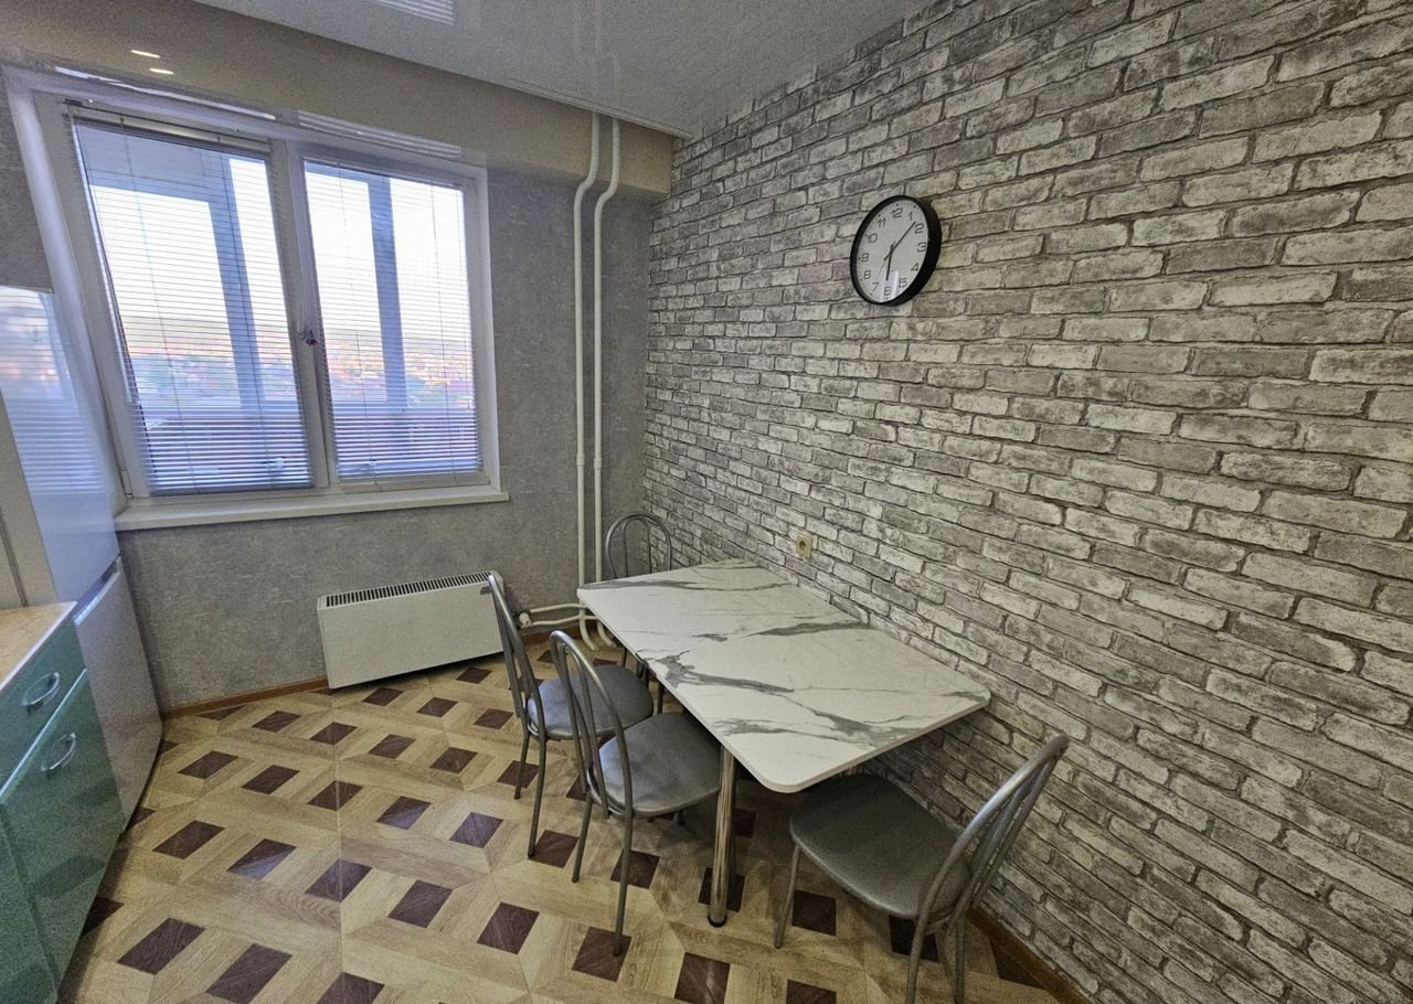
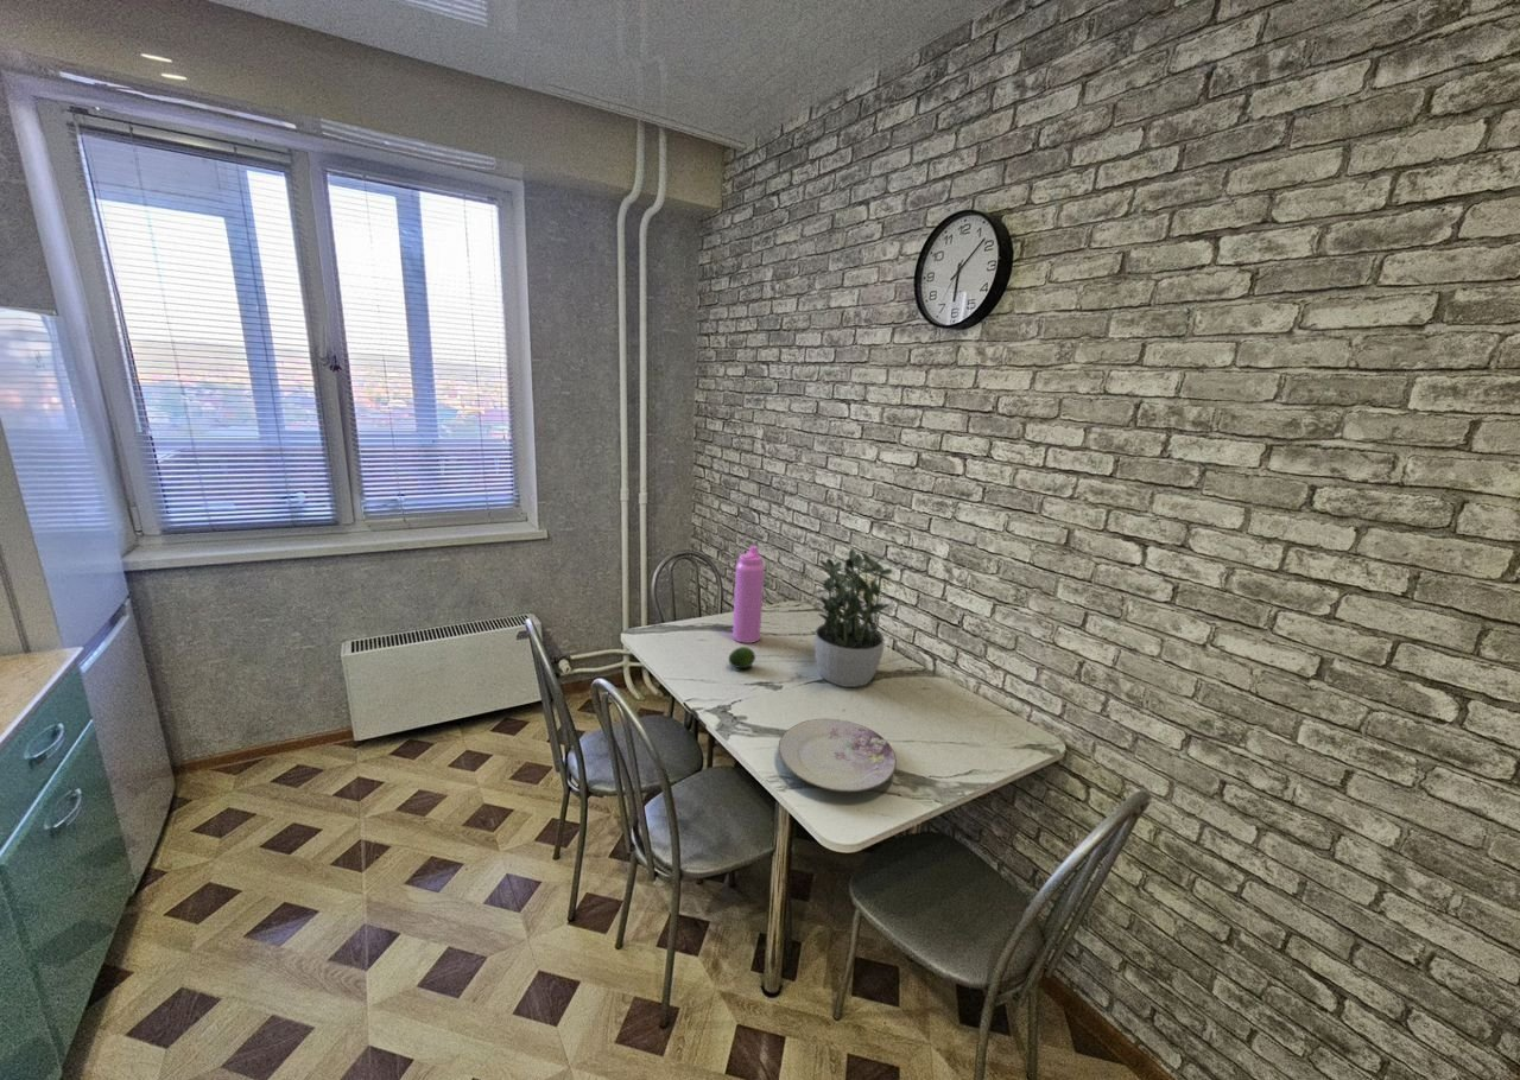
+ water bottle [732,545,766,644]
+ potted plant [813,548,897,688]
+ plate [777,718,898,793]
+ fruit [728,646,756,669]
